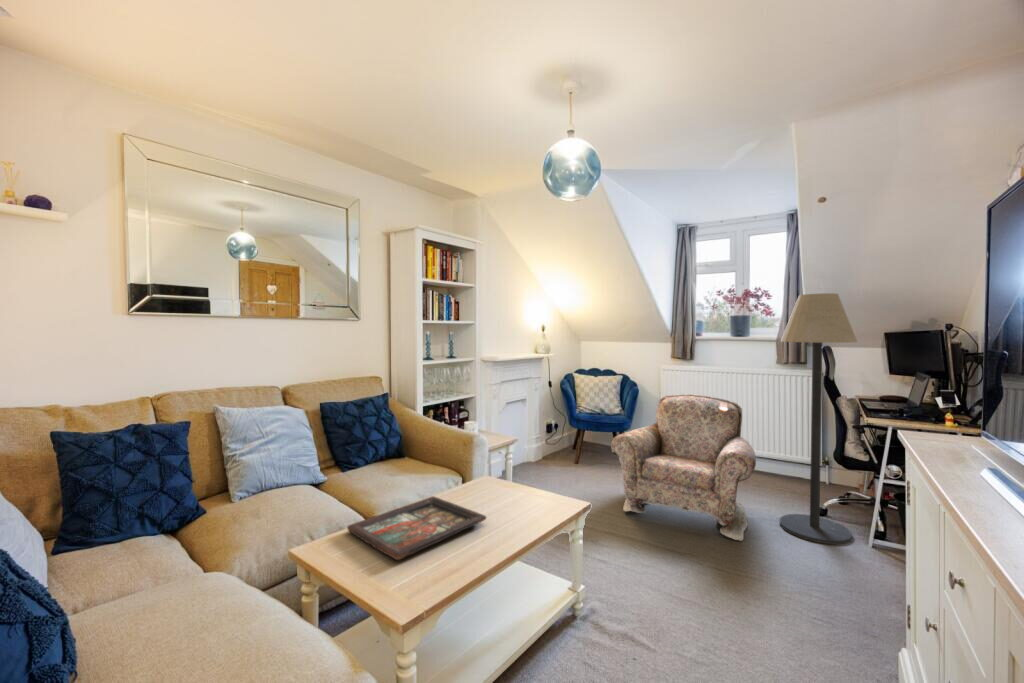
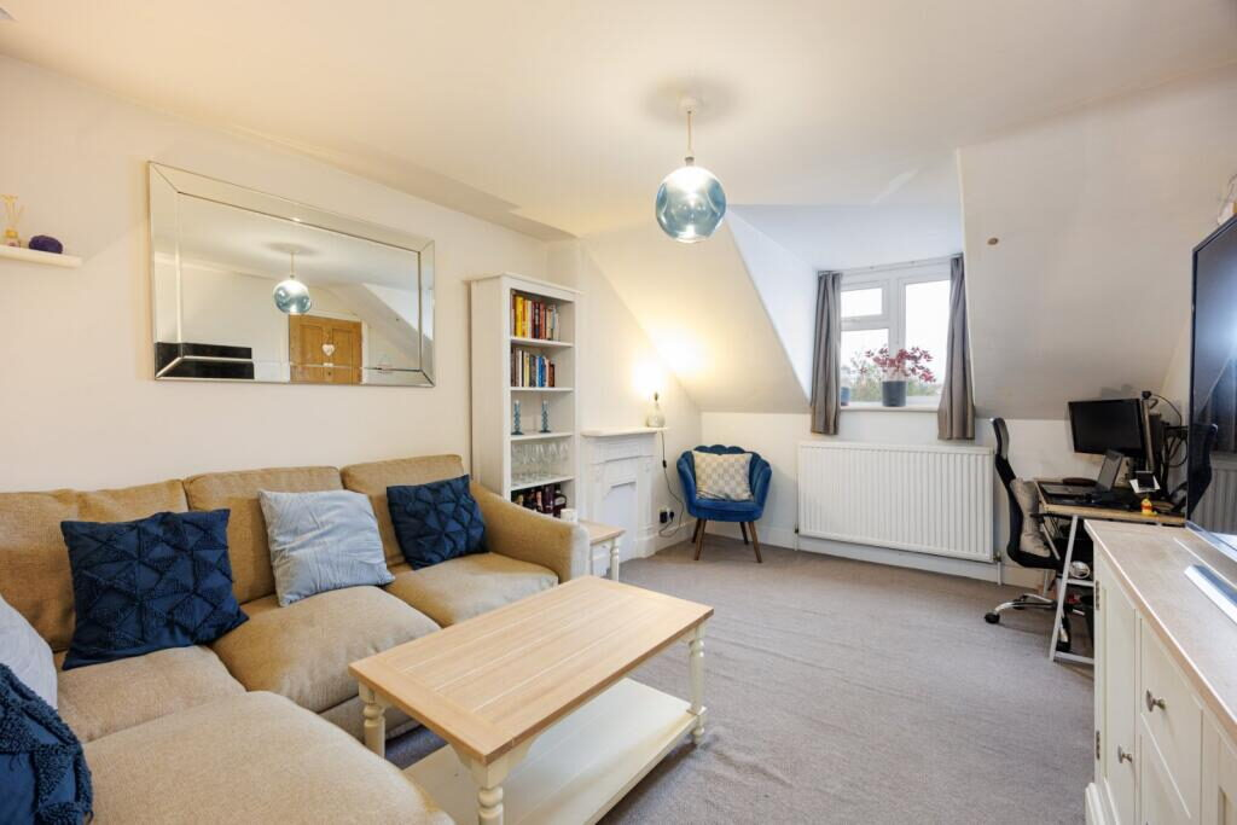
- floor lamp [779,292,858,545]
- armchair [610,393,757,542]
- decorative tray [346,495,487,561]
